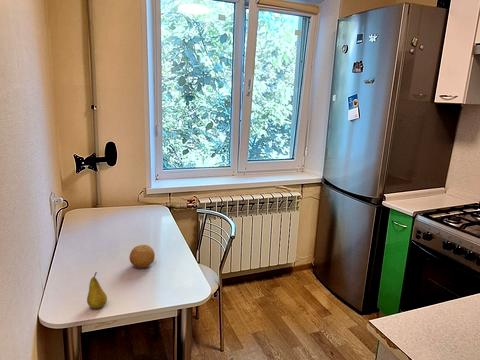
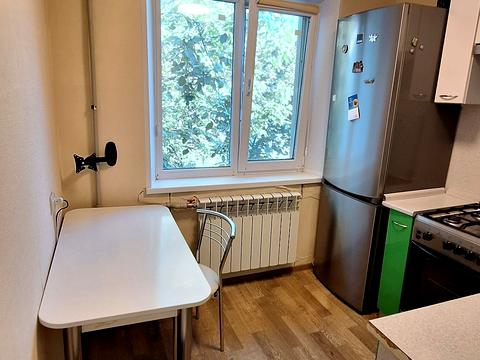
- fruit [86,271,108,309]
- fruit [128,244,156,269]
